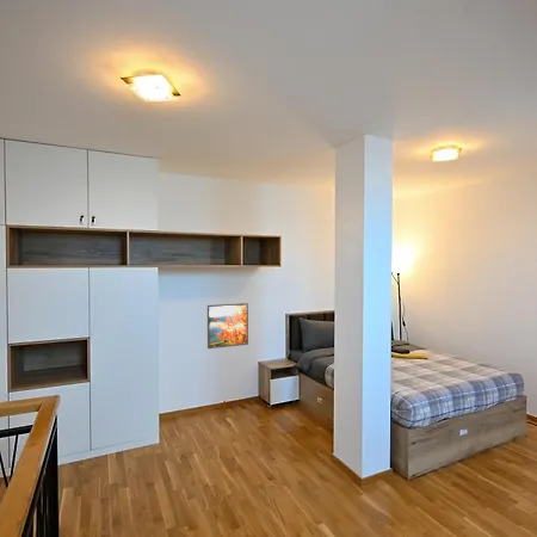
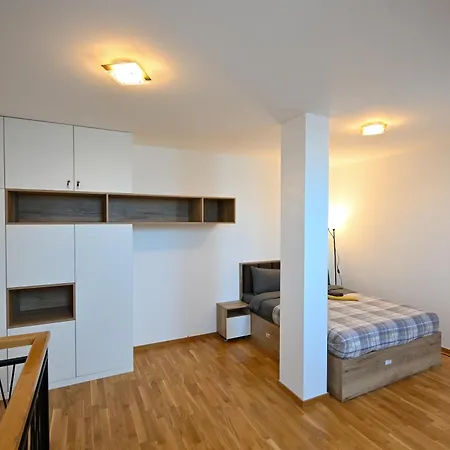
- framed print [206,302,249,350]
